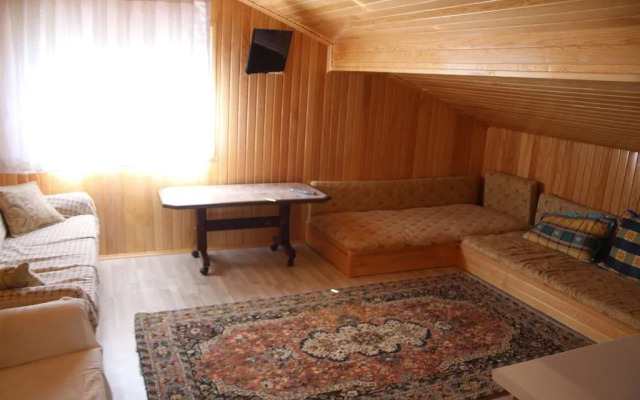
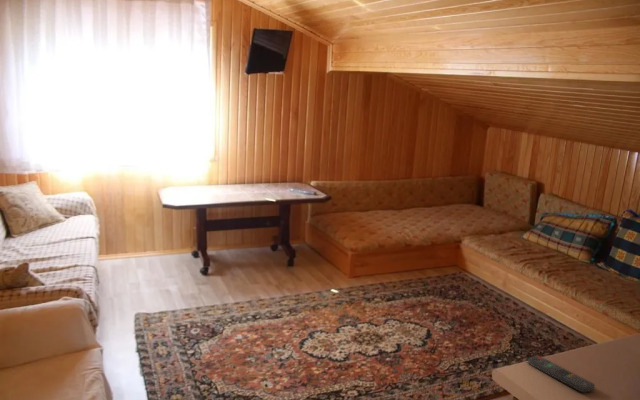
+ remote control [527,355,595,393]
